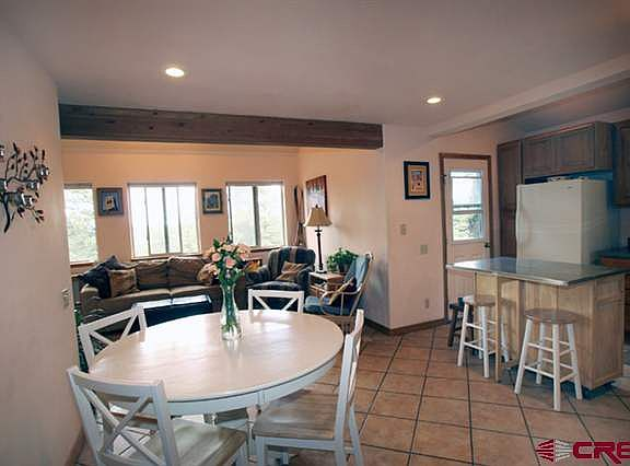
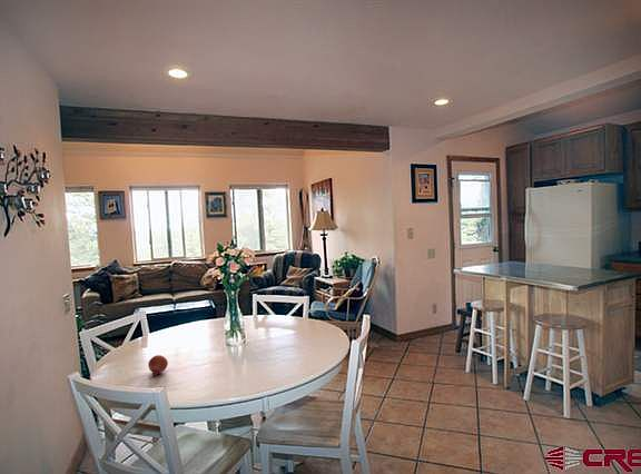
+ fruit [147,354,169,377]
